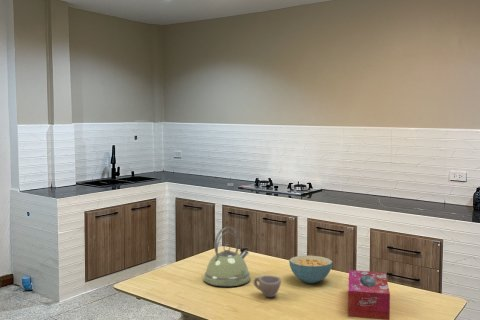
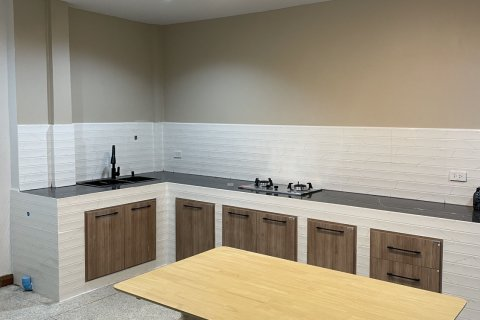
- cereal bowl [288,255,333,284]
- tissue box [347,269,391,320]
- cup [253,275,282,298]
- kettle [203,226,252,287]
